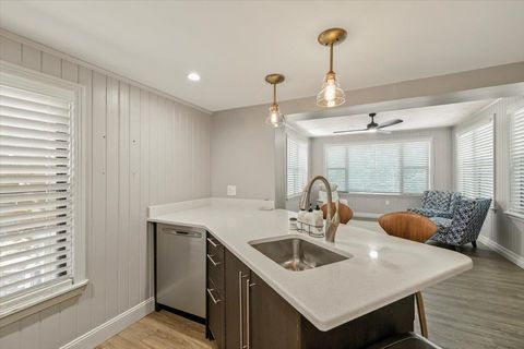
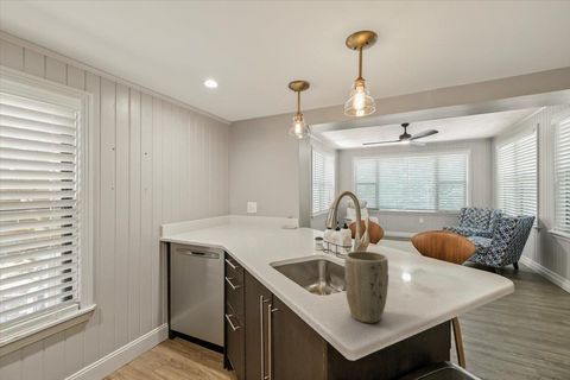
+ plant pot [343,251,390,324]
